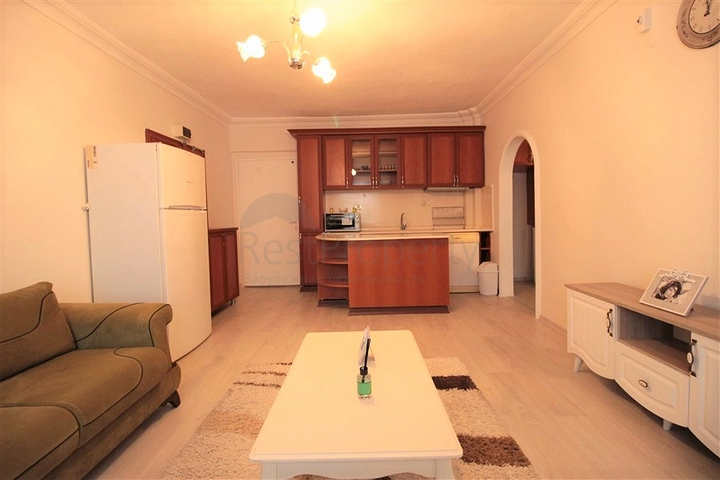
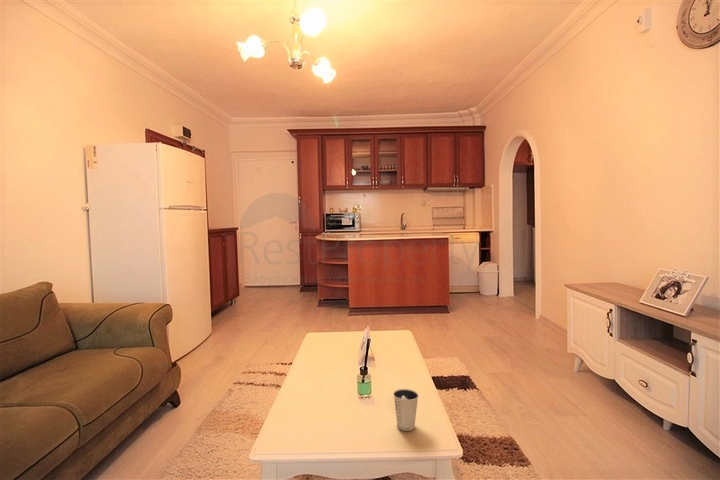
+ dixie cup [392,388,420,432]
